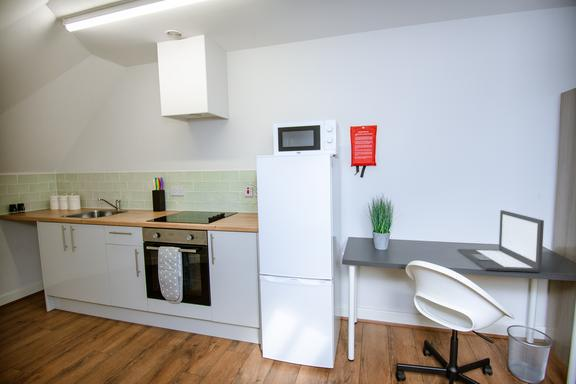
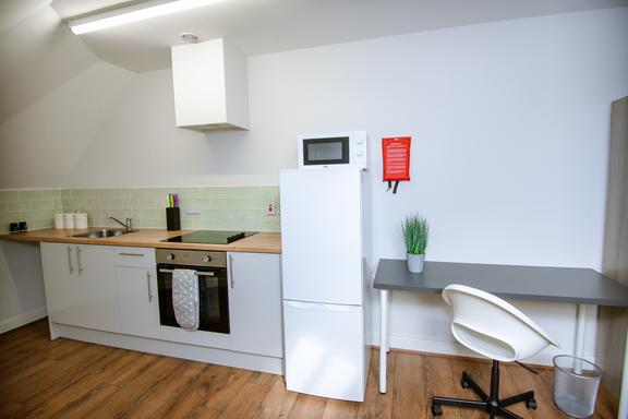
- laptop [457,209,545,273]
